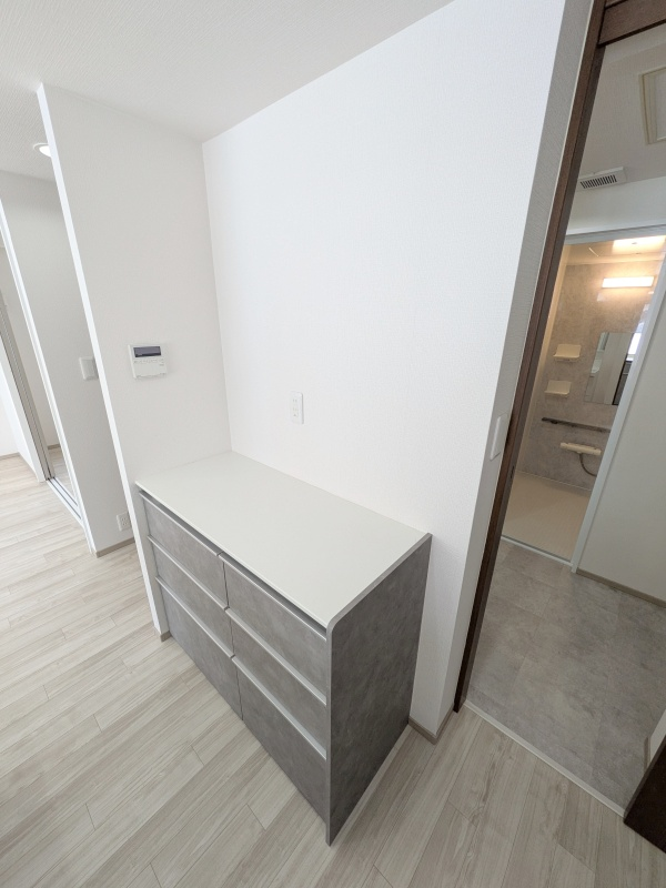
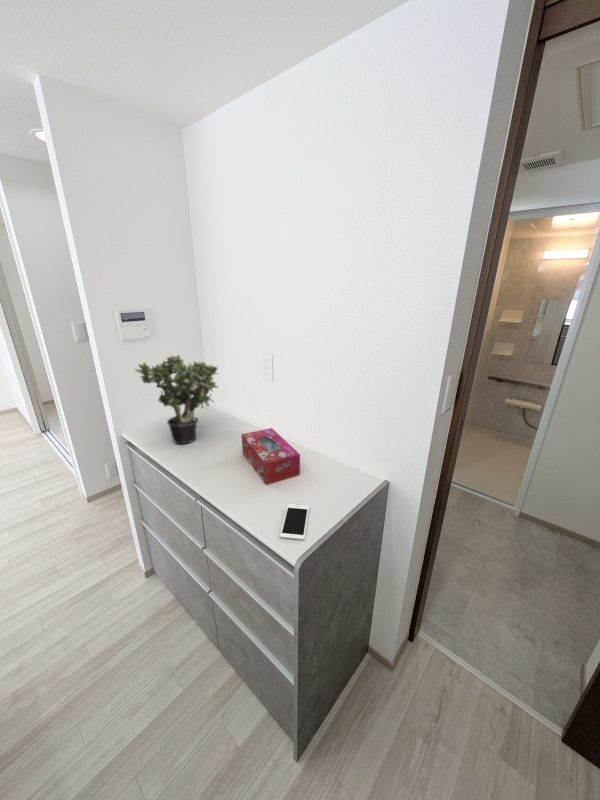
+ cell phone [279,503,310,541]
+ potted plant [133,354,219,445]
+ tissue box [241,427,301,486]
